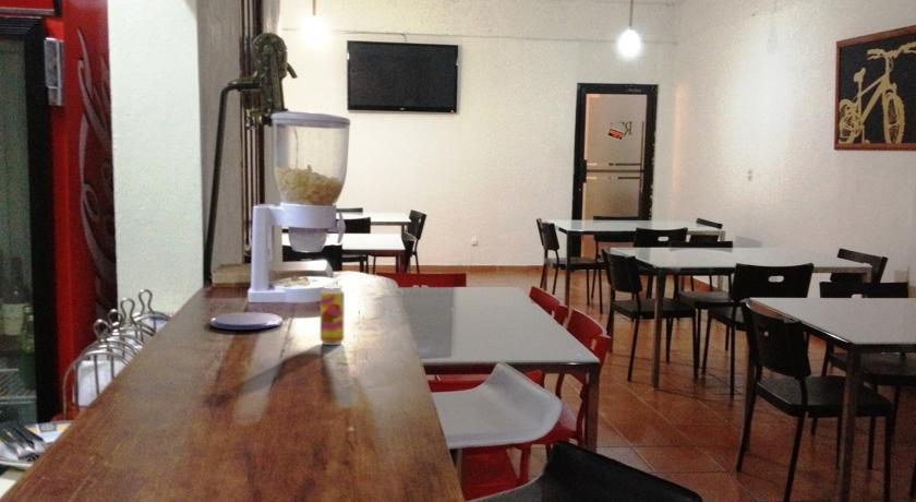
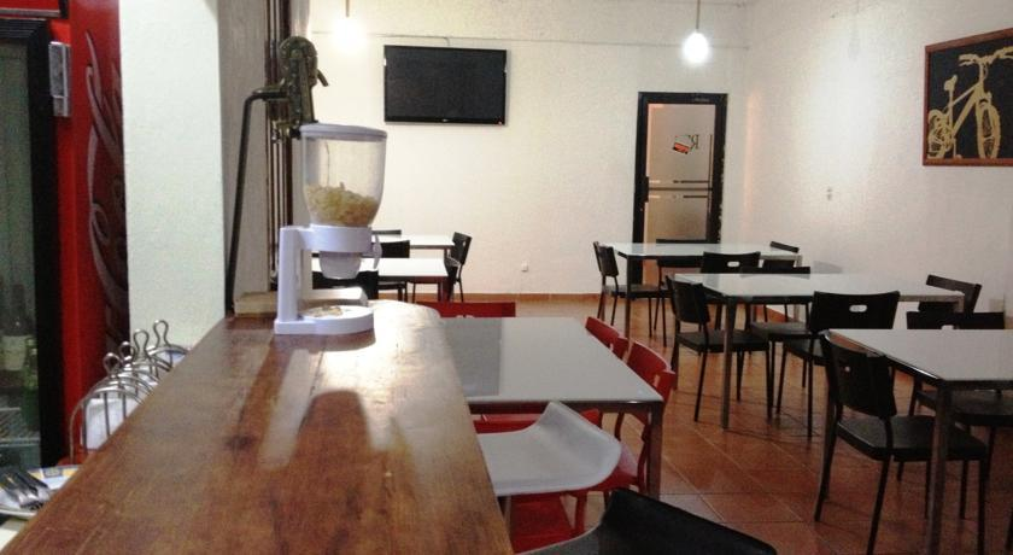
- saucer [209,311,284,331]
- beverage can [320,282,346,346]
